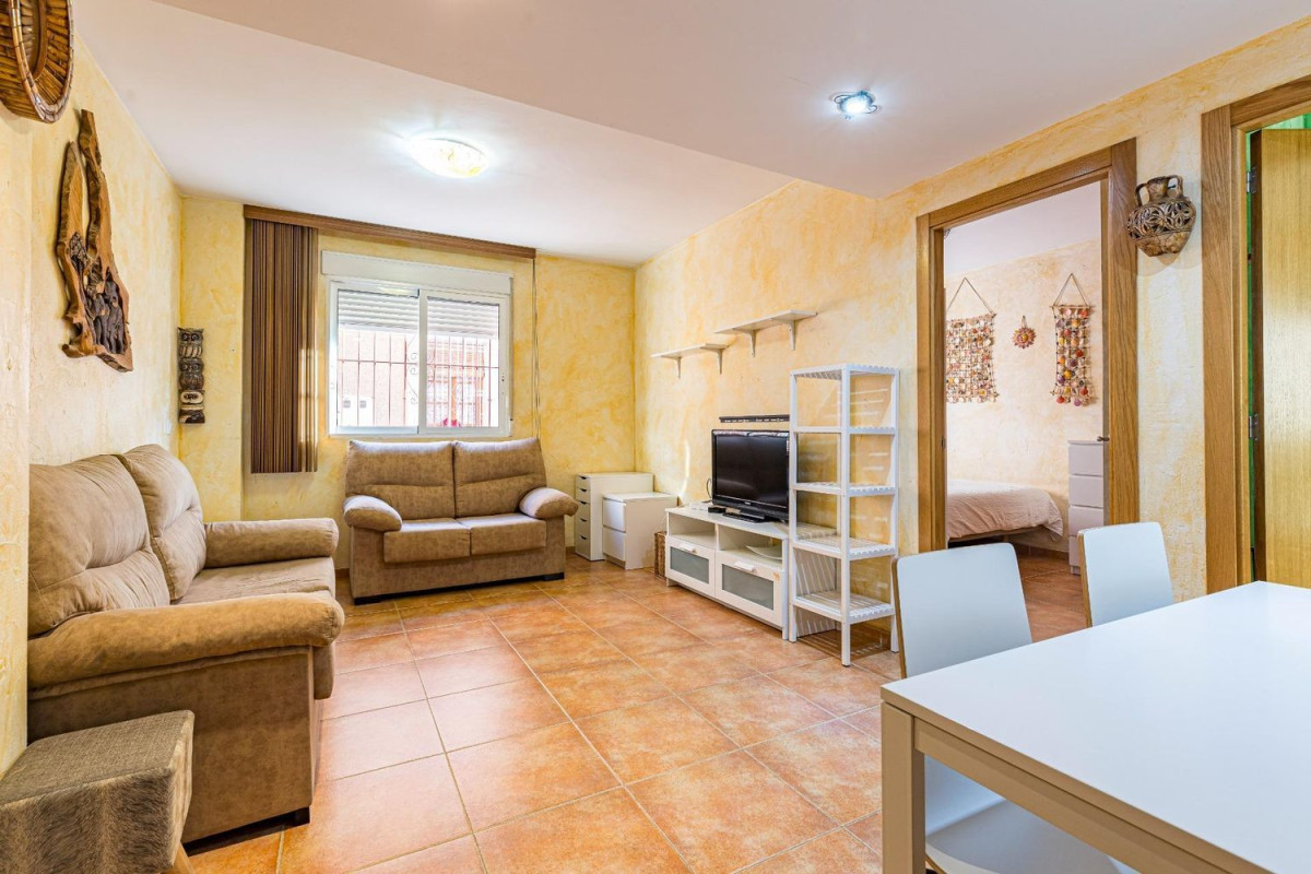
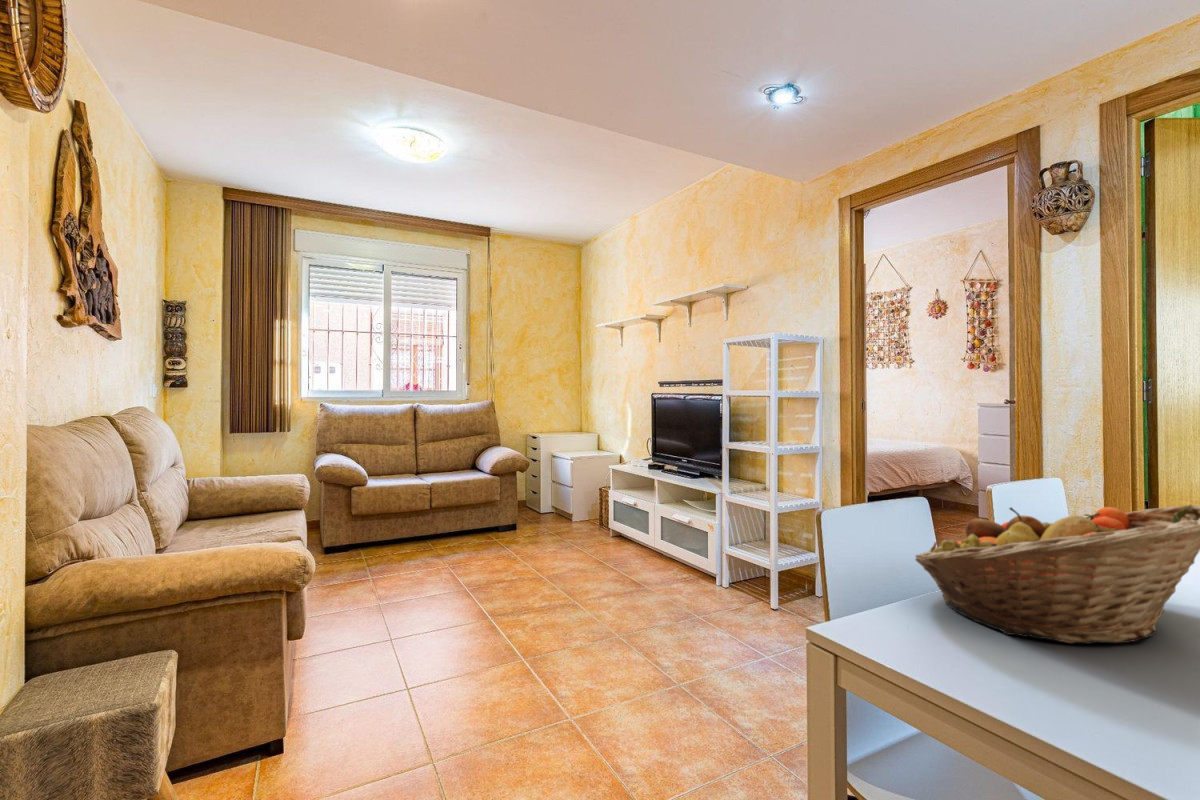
+ fruit basket [914,504,1200,645]
